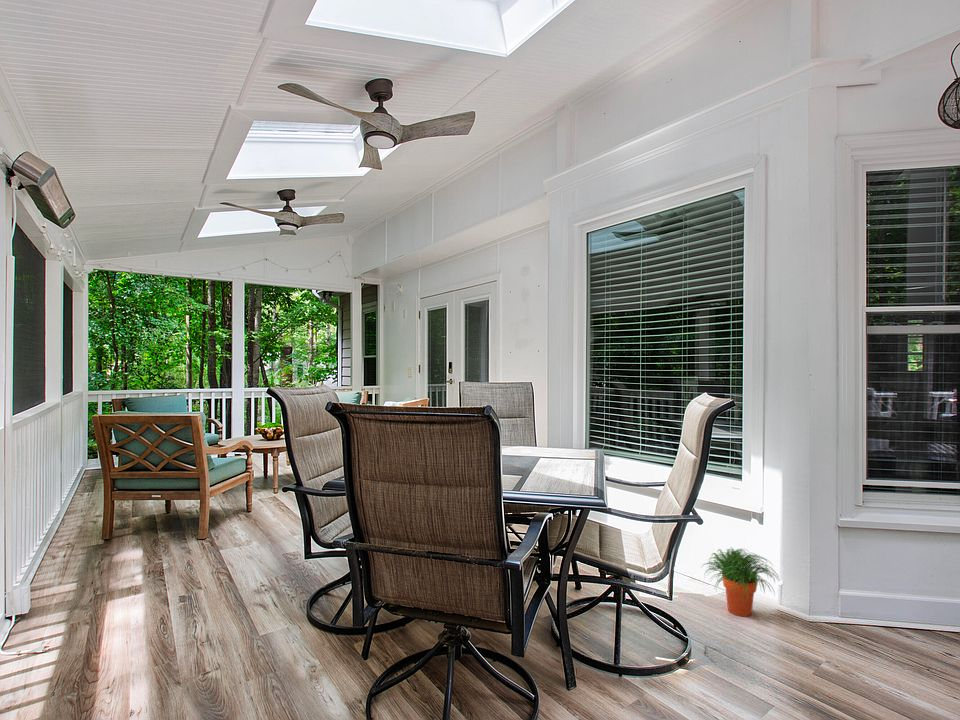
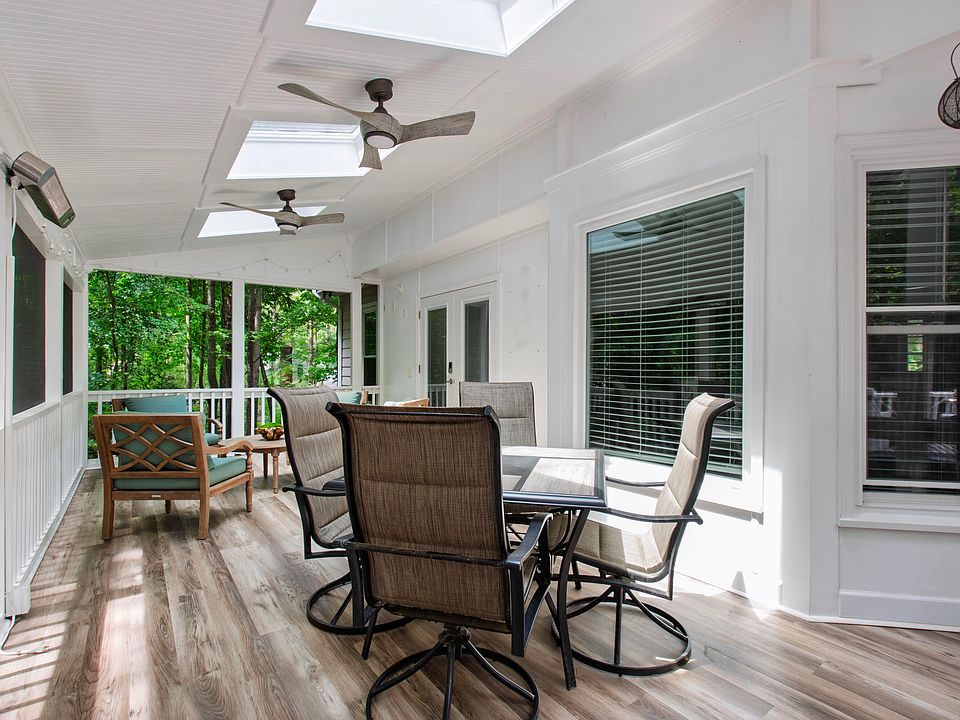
- potted plant [701,546,780,618]
